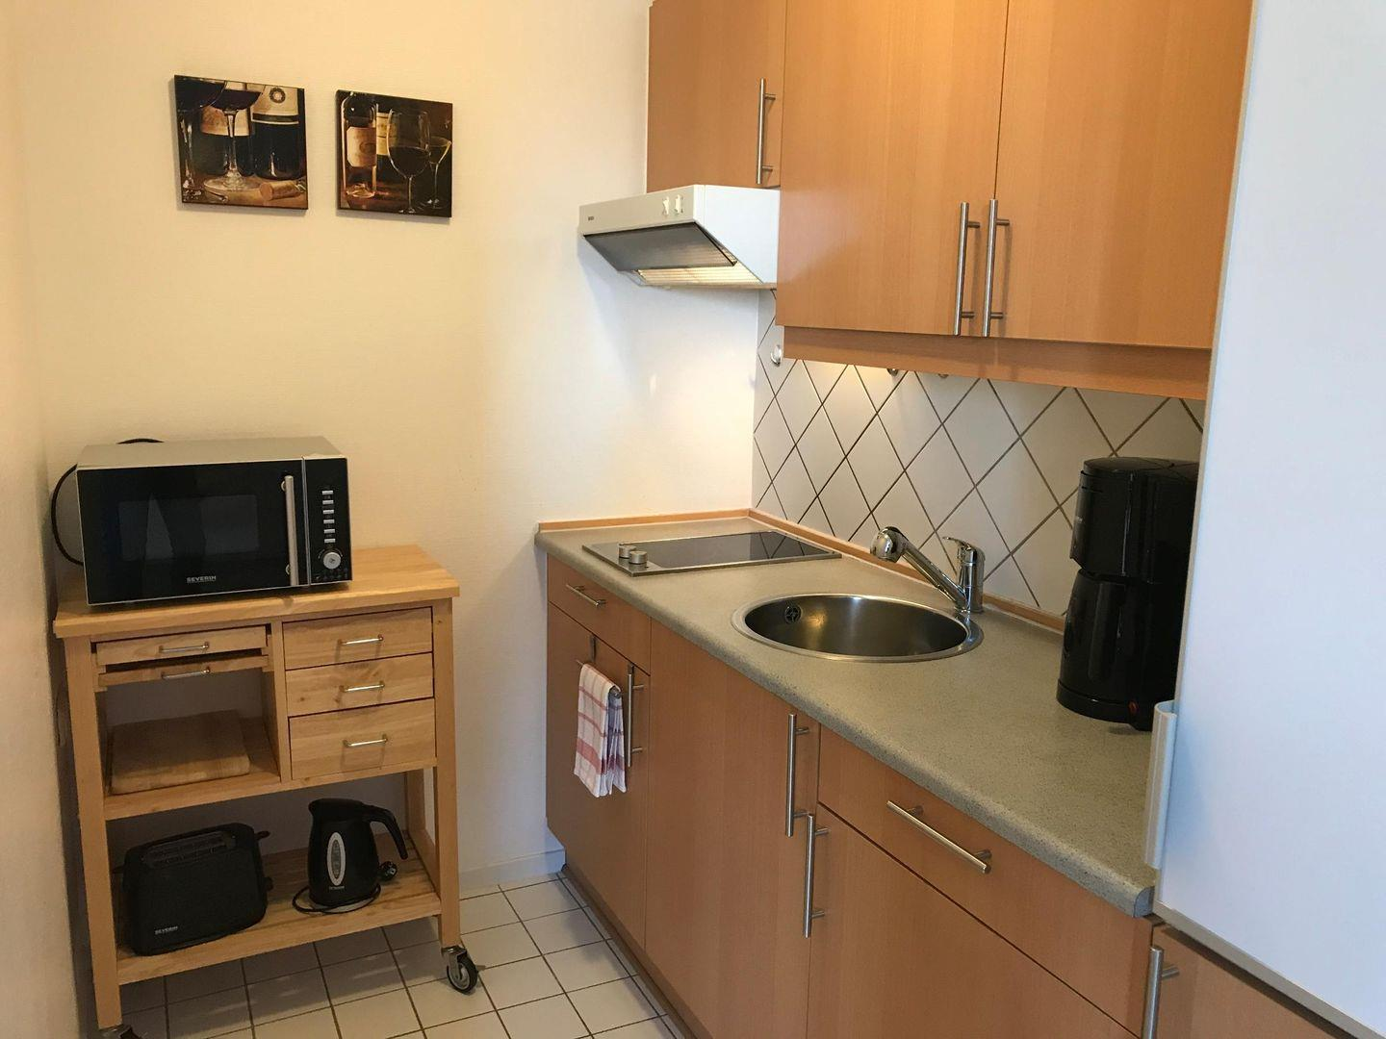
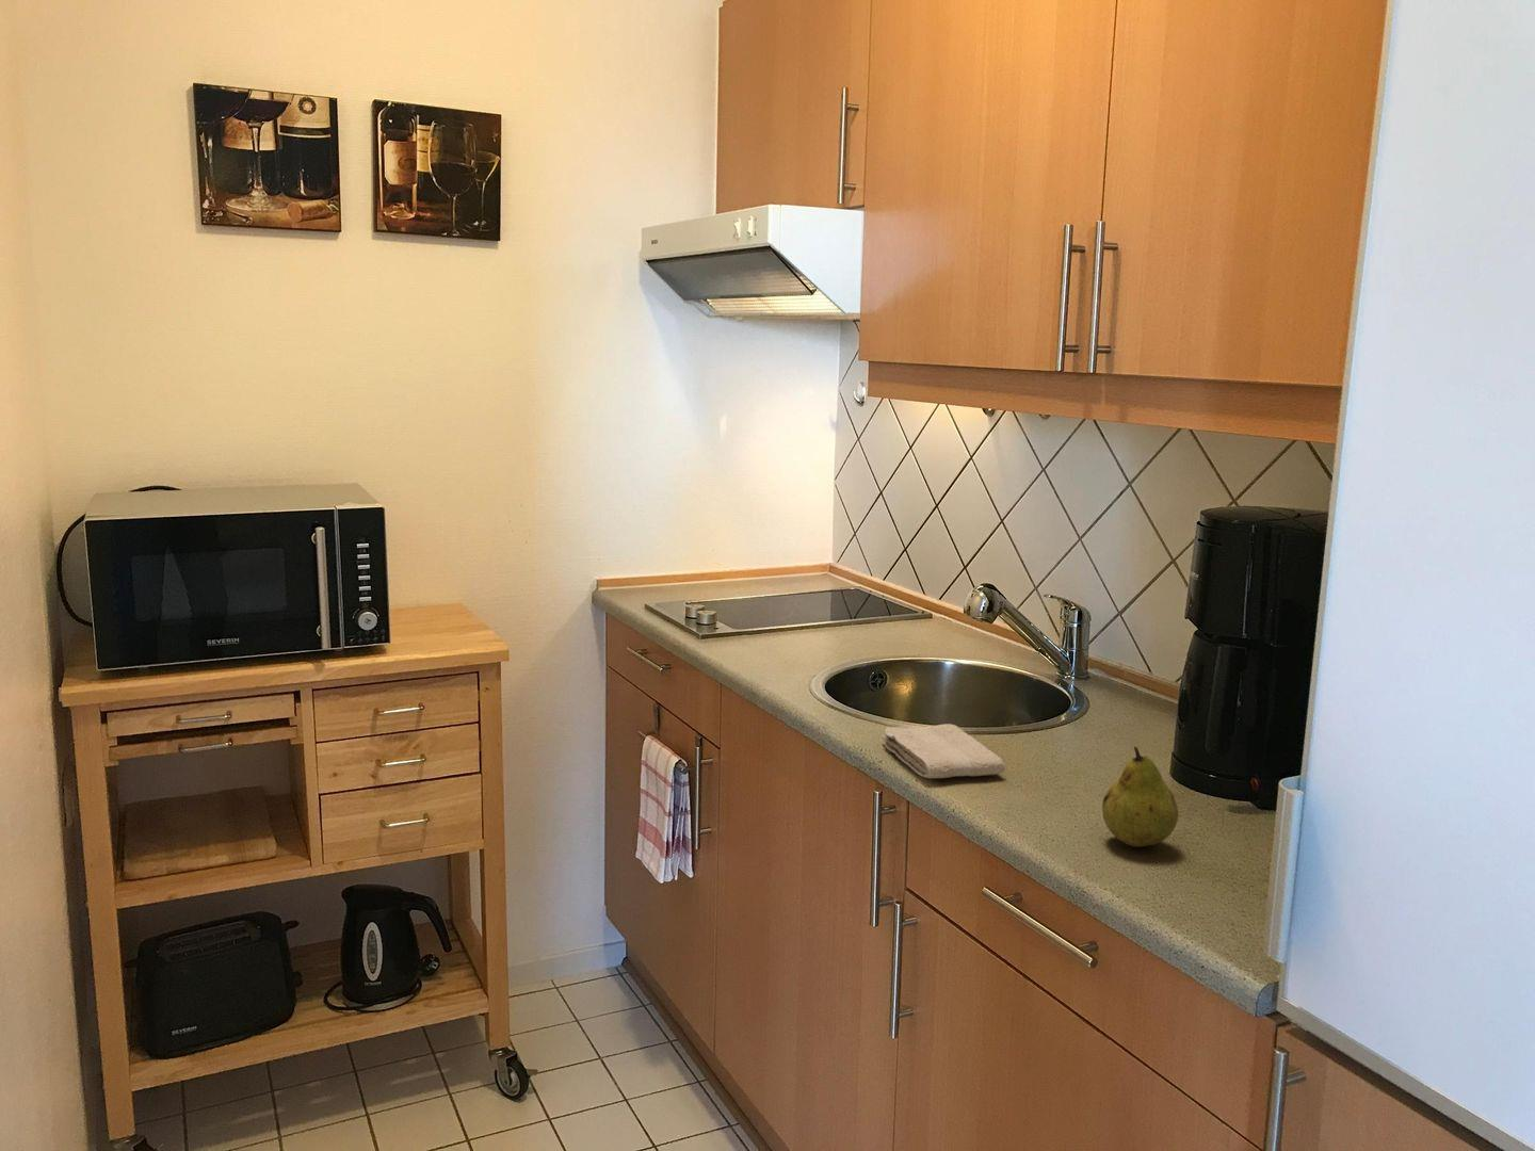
+ washcloth [881,723,1007,779]
+ fruit [1101,746,1178,849]
